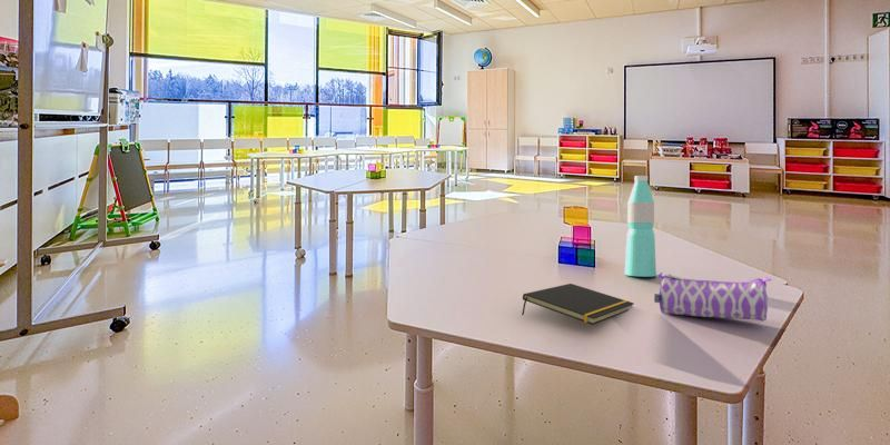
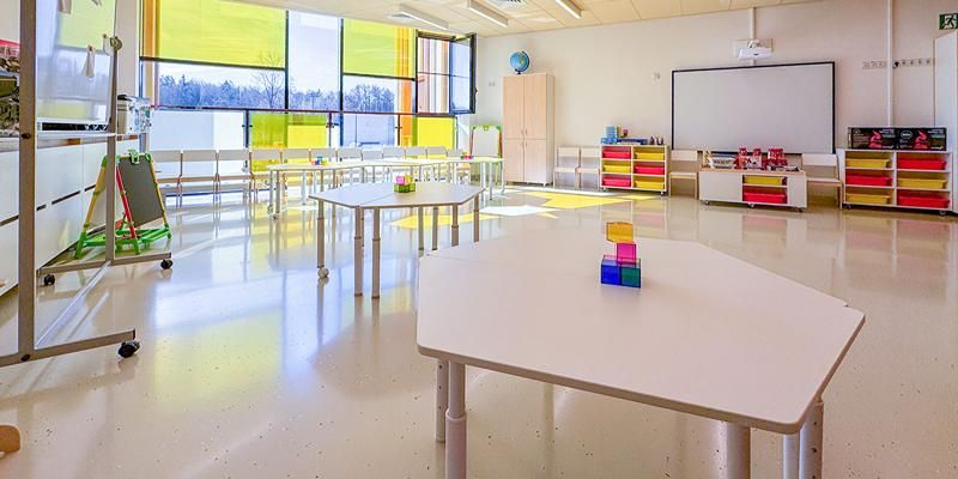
- notepad [521,283,635,326]
- pencil case [653,271,772,323]
- water bottle [623,175,657,278]
